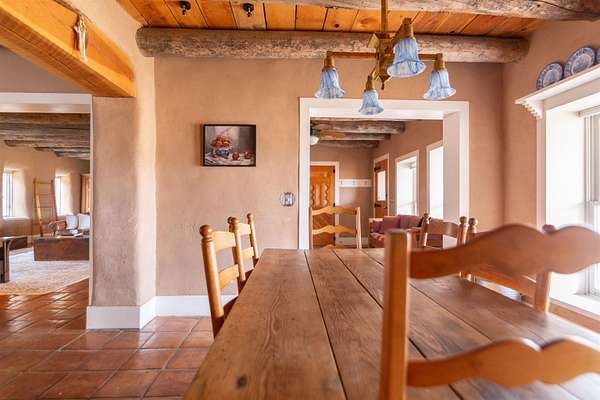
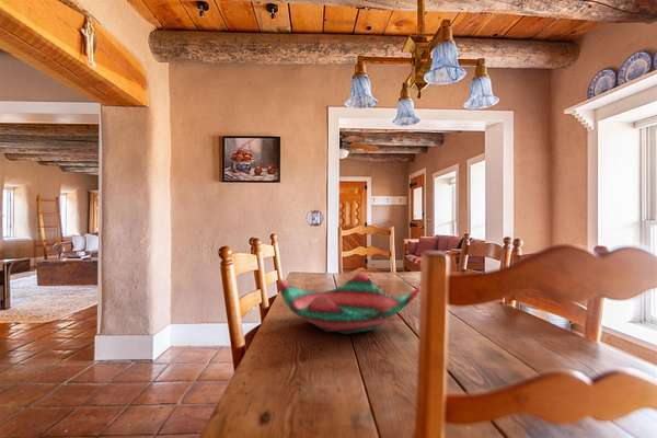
+ decorative bowl [277,270,422,335]
